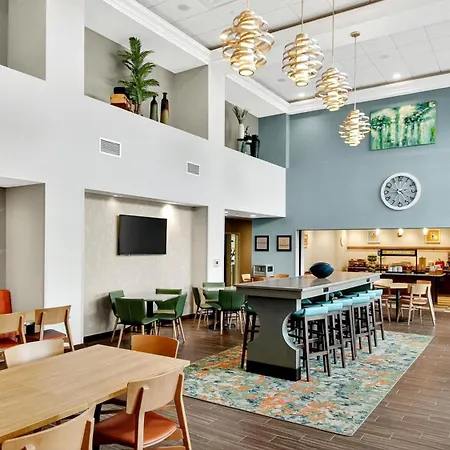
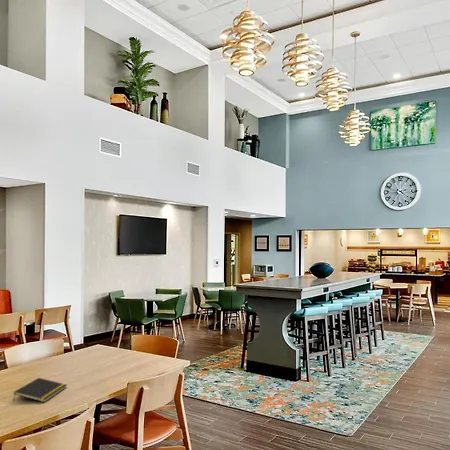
+ notepad [12,377,67,403]
